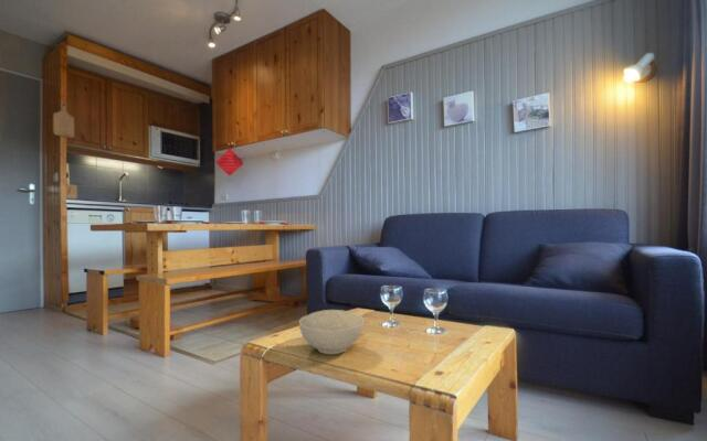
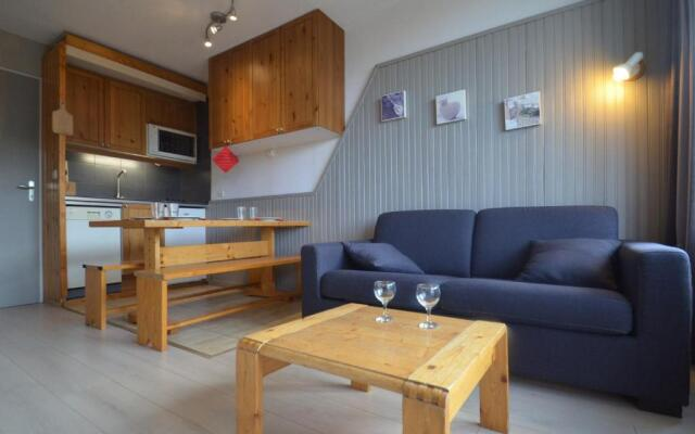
- bowl [298,309,366,355]
